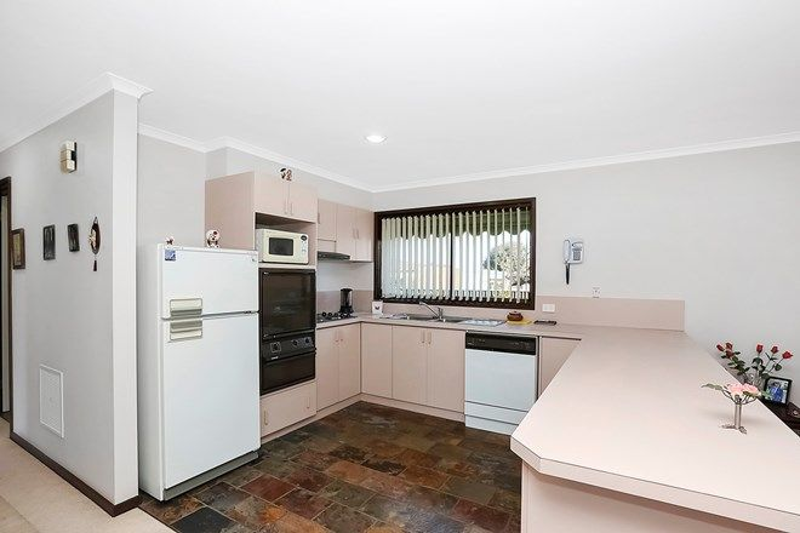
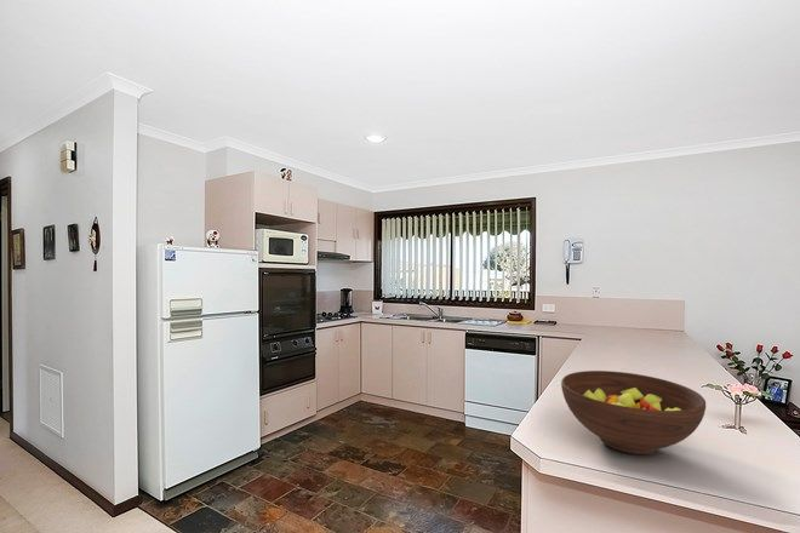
+ fruit bowl [560,369,707,455]
